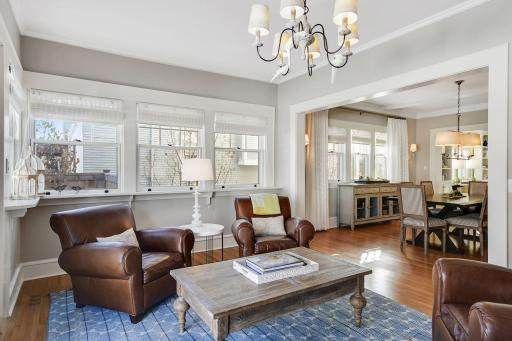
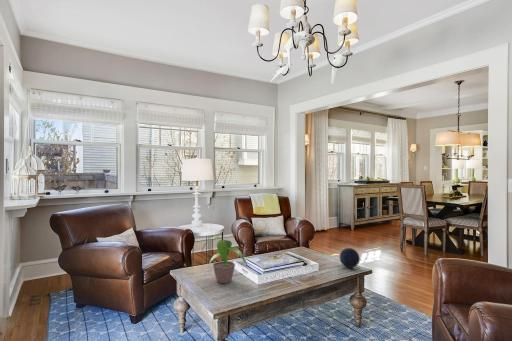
+ decorative orb [339,247,361,269]
+ potted plant [200,235,247,284]
